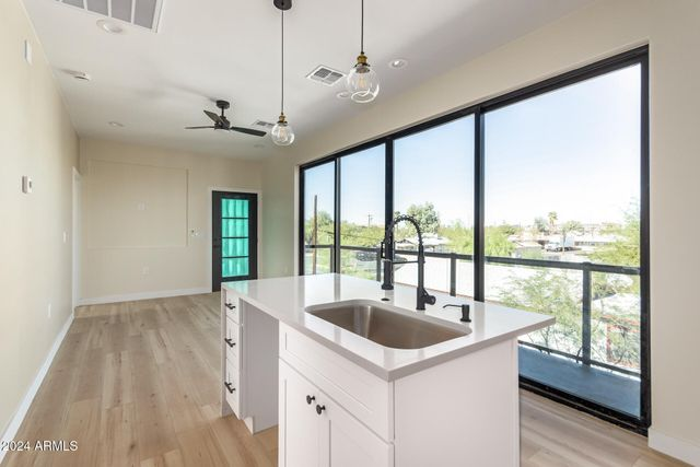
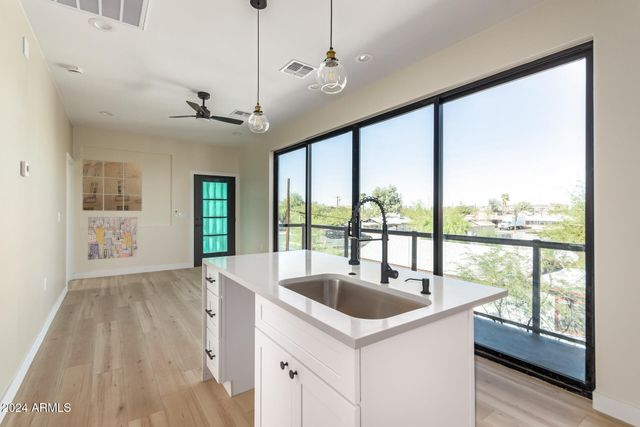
+ wall art [87,216,138,261]
+ wall art [81,158,143,212]
